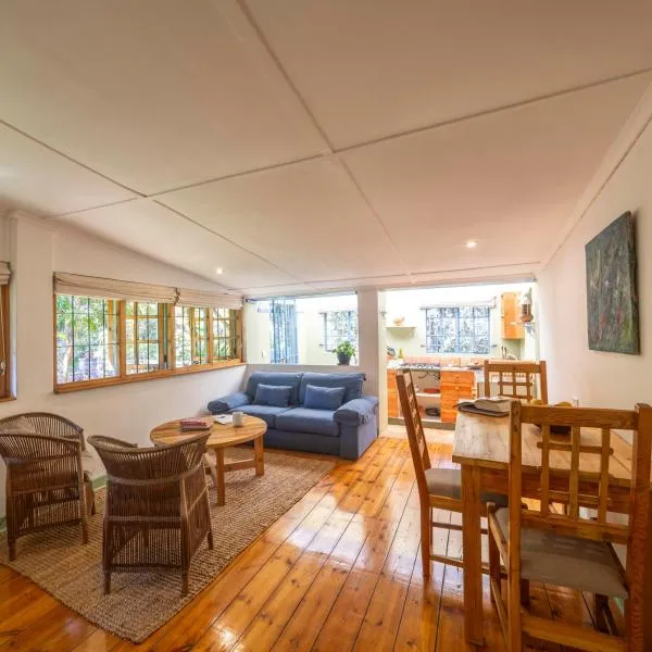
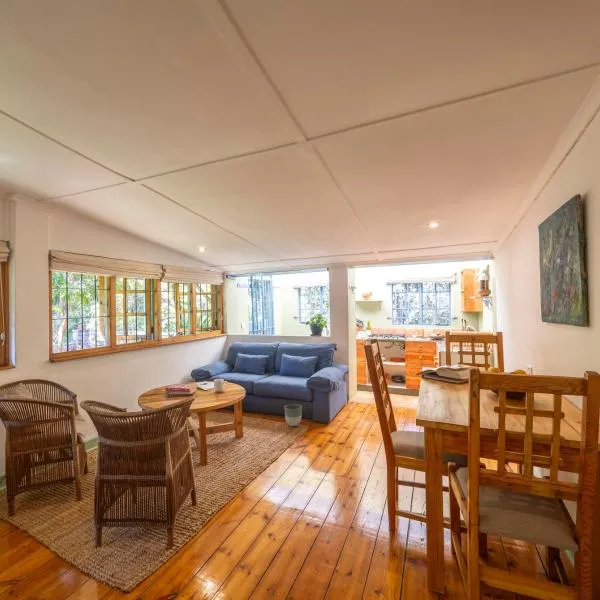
+ planter [284,403,303,427]
